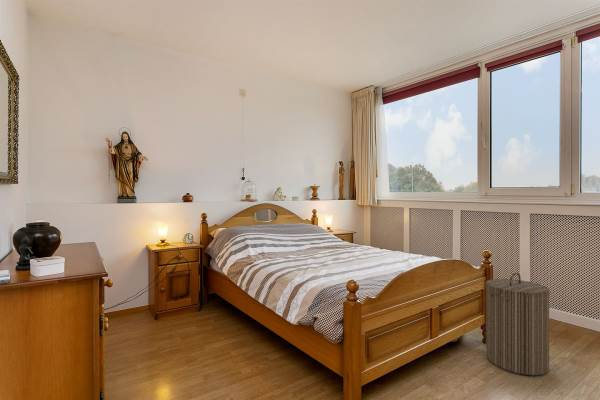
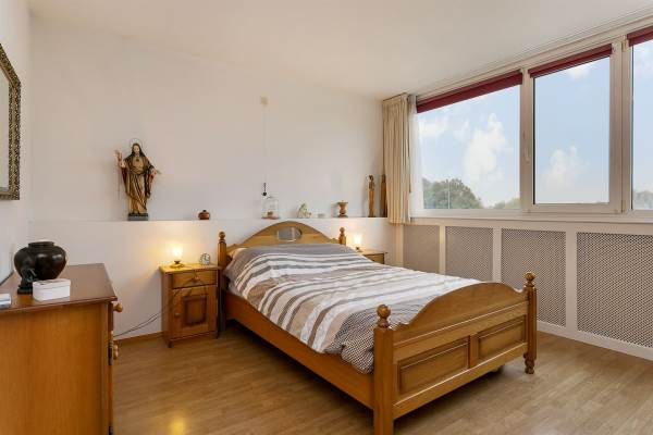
- laundry hamper [485,272,551,376]
